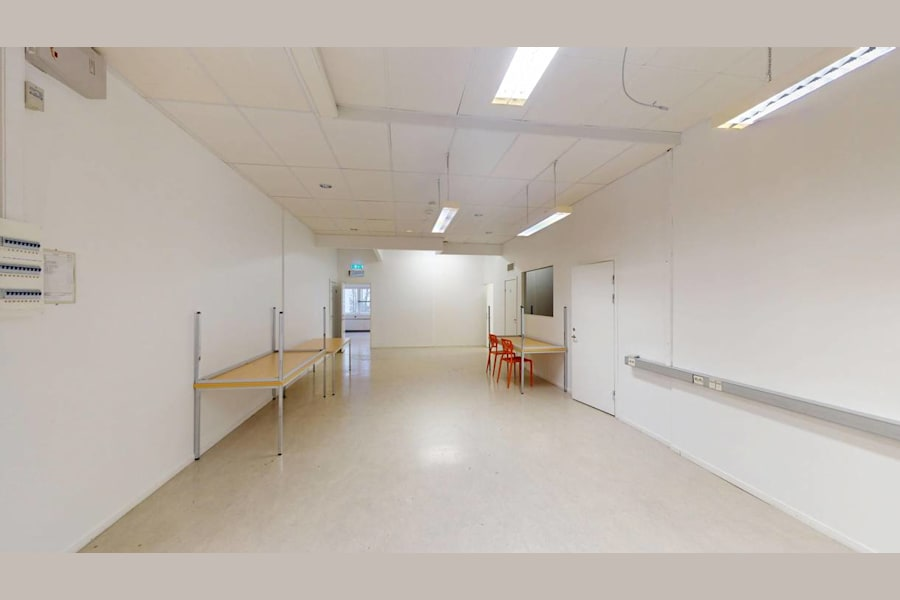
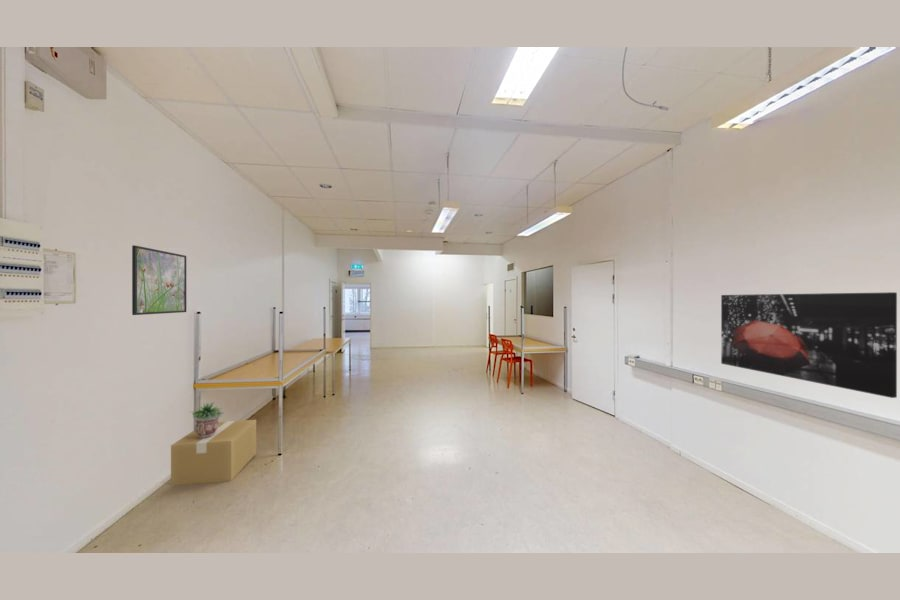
+ cardboard box [170,419,257,486]
+ potted plant [190,401,225,438]
+ wall art [720,291,898,399]
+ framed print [131,244,187,316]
